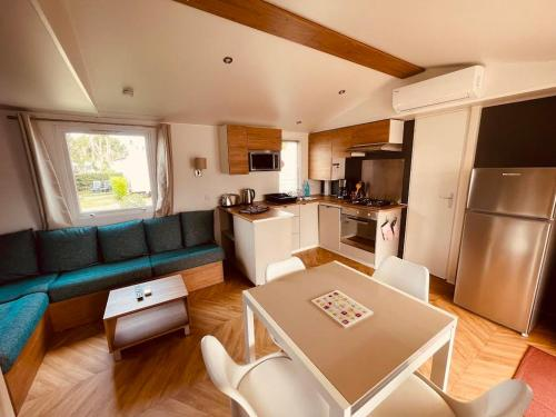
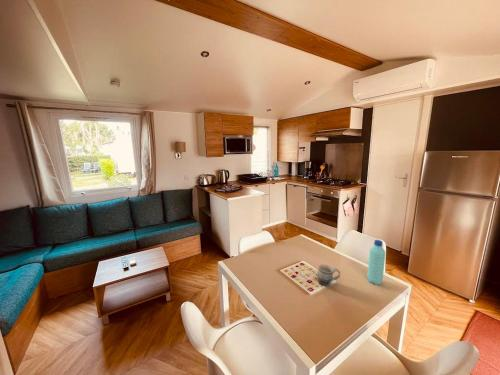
+ water bottle [366,239,386,286]
+ mug [316,263,341,287]
